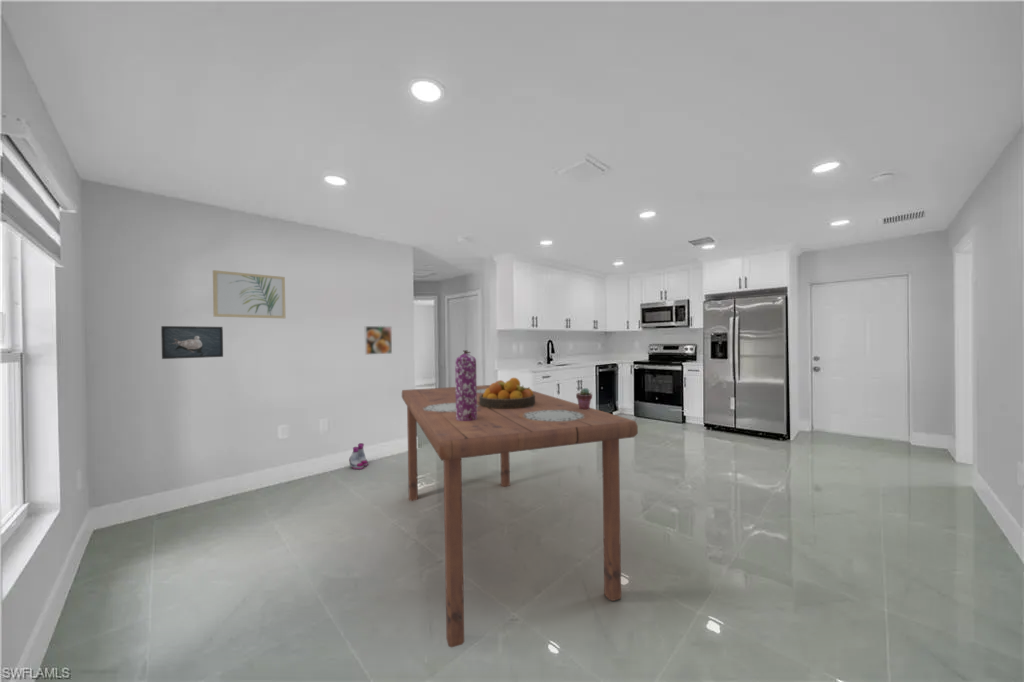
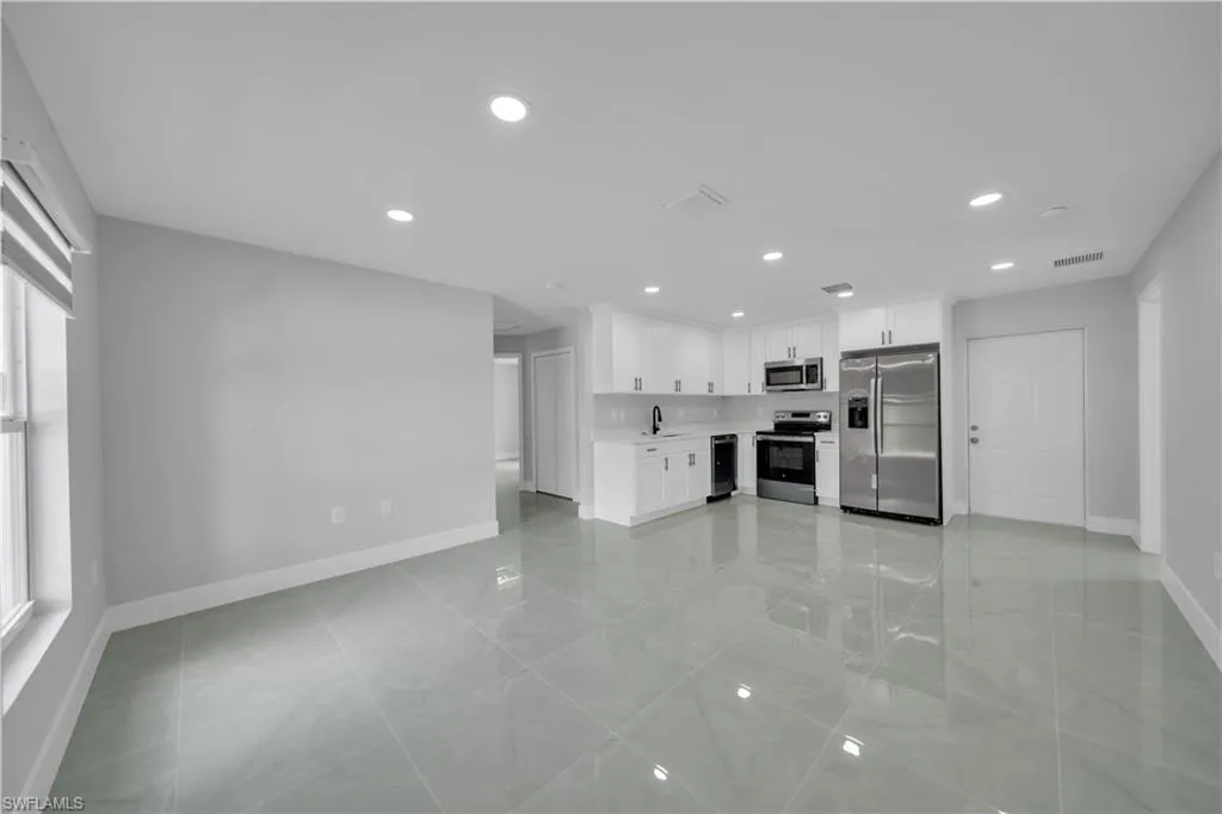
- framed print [160,325,224,360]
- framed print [364,325,393,356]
- fruit bowl [479,377,535,409]
- gas cylinder [454,349,478,421]
- table [401,384,639,648]
- wall art [212,269,286,319]
- boots [348,442,369,470]
- potted succulent [575,387,593,410]
